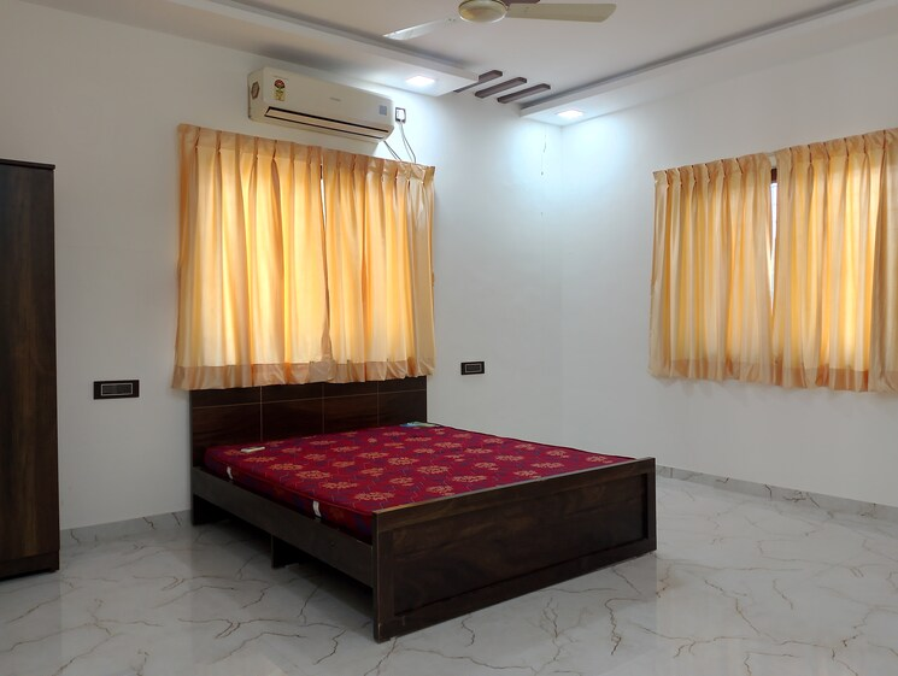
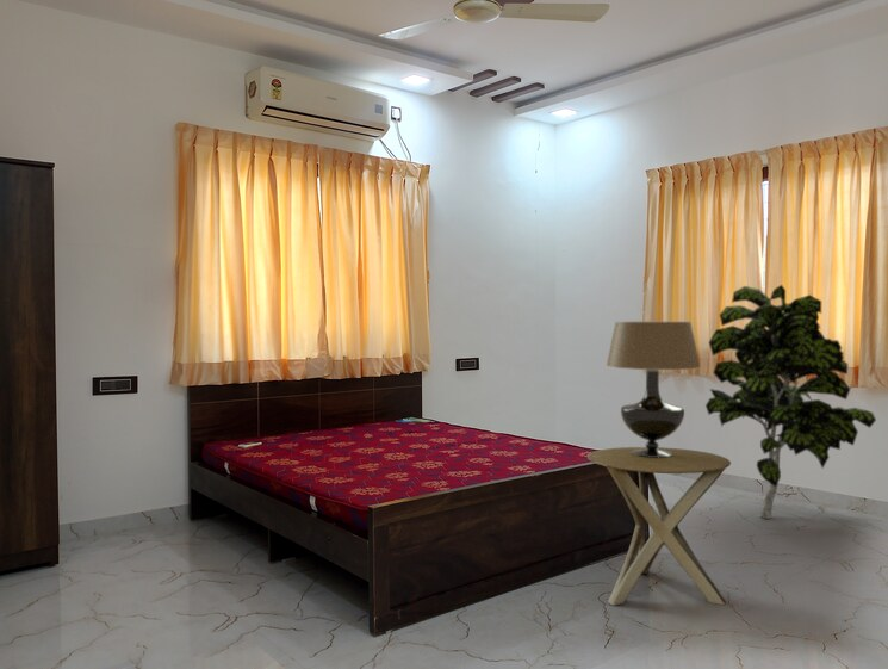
+ side table [586,446,732,607]
+ indoor plant [704,284,877,520]
+ table lamp [604,321,702,458]
